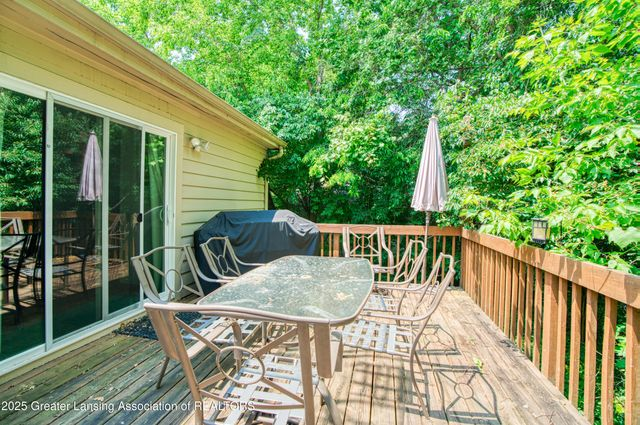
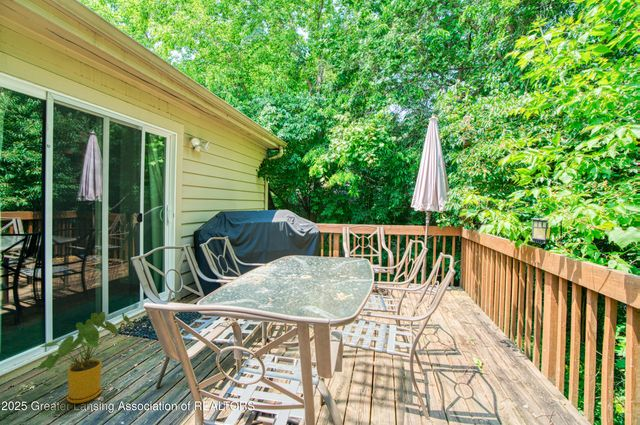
+ house plant [36,311,134,404]
